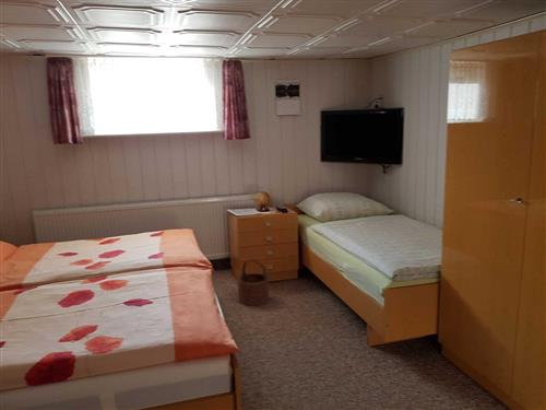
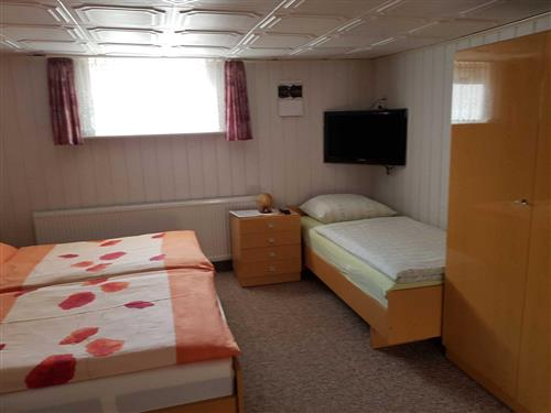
- wooden bucket [237,258,270,307]
